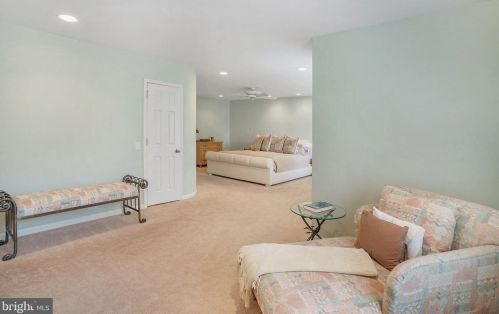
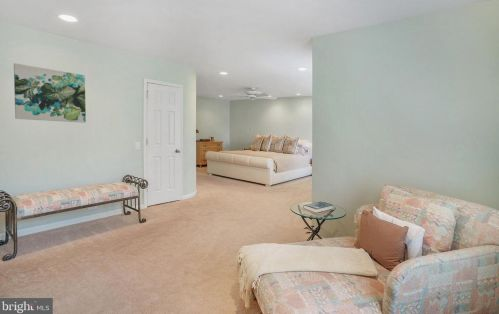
+ wall art [13,62,87,124]
